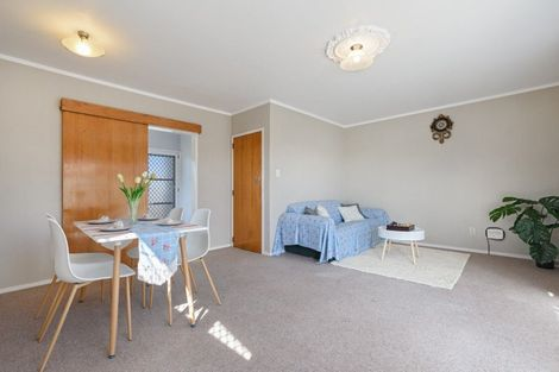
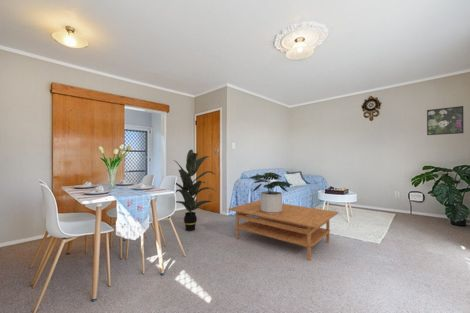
+ indoor plant [173,149,217,232]
+ coffee table [227,199,339,262]
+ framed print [426,105,465,136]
+ potted plant [248,171,293,214]
